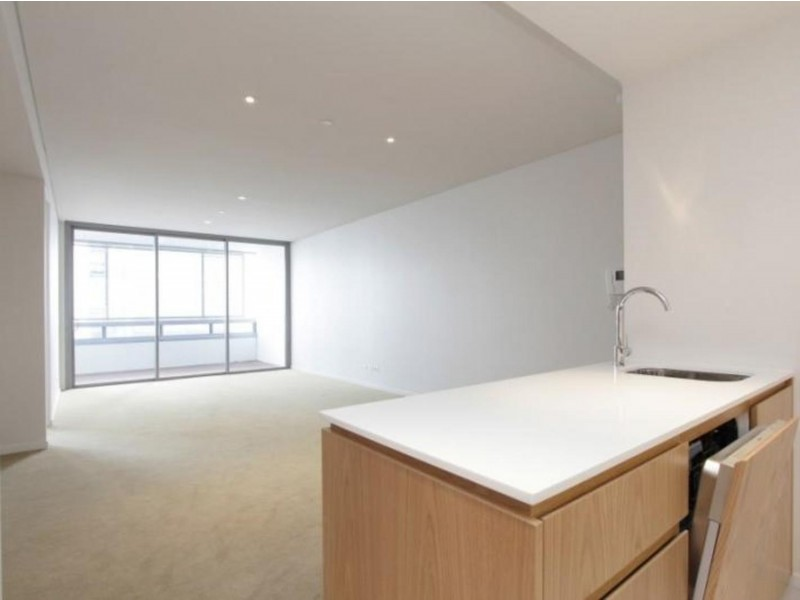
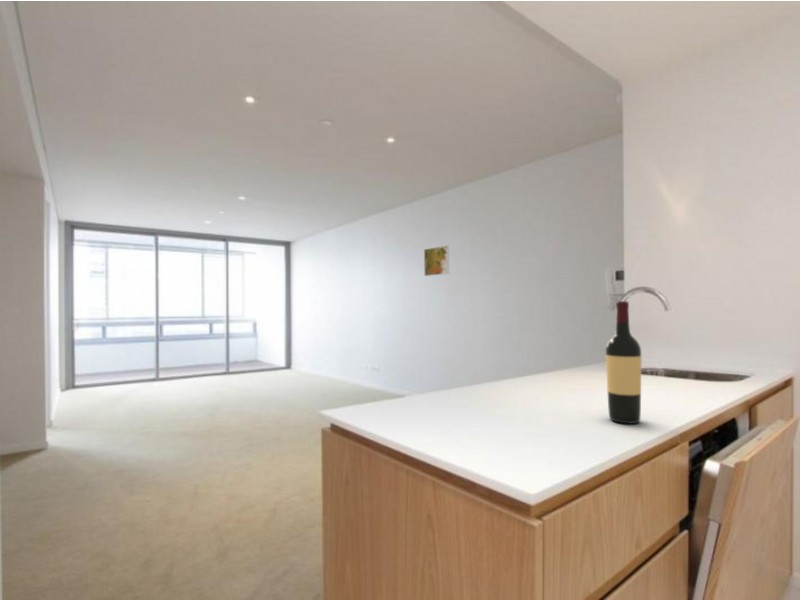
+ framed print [423,245,450,277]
+ wine bottle [605,300,642,425]
